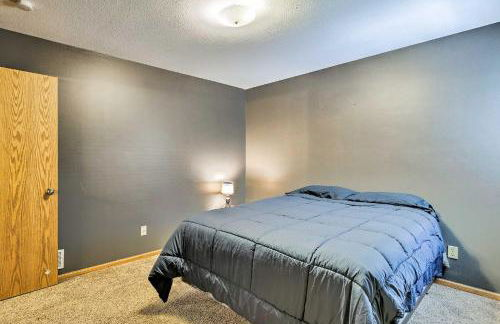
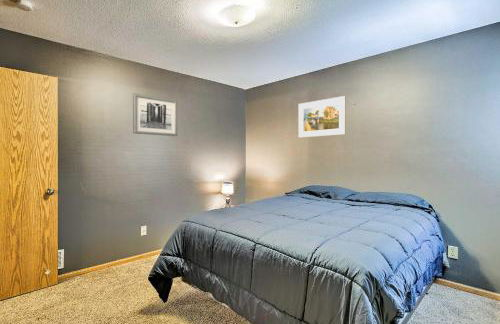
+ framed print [298,95,346,139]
+ wall art [132,92,178,137]
